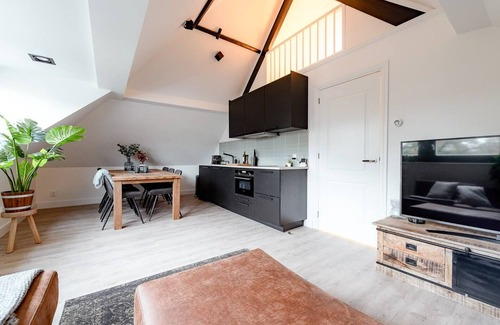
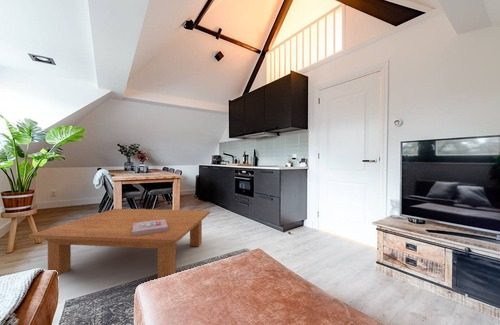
+ coffee table [28,208,211,279]
+ decorative box [132,219,168,236]
